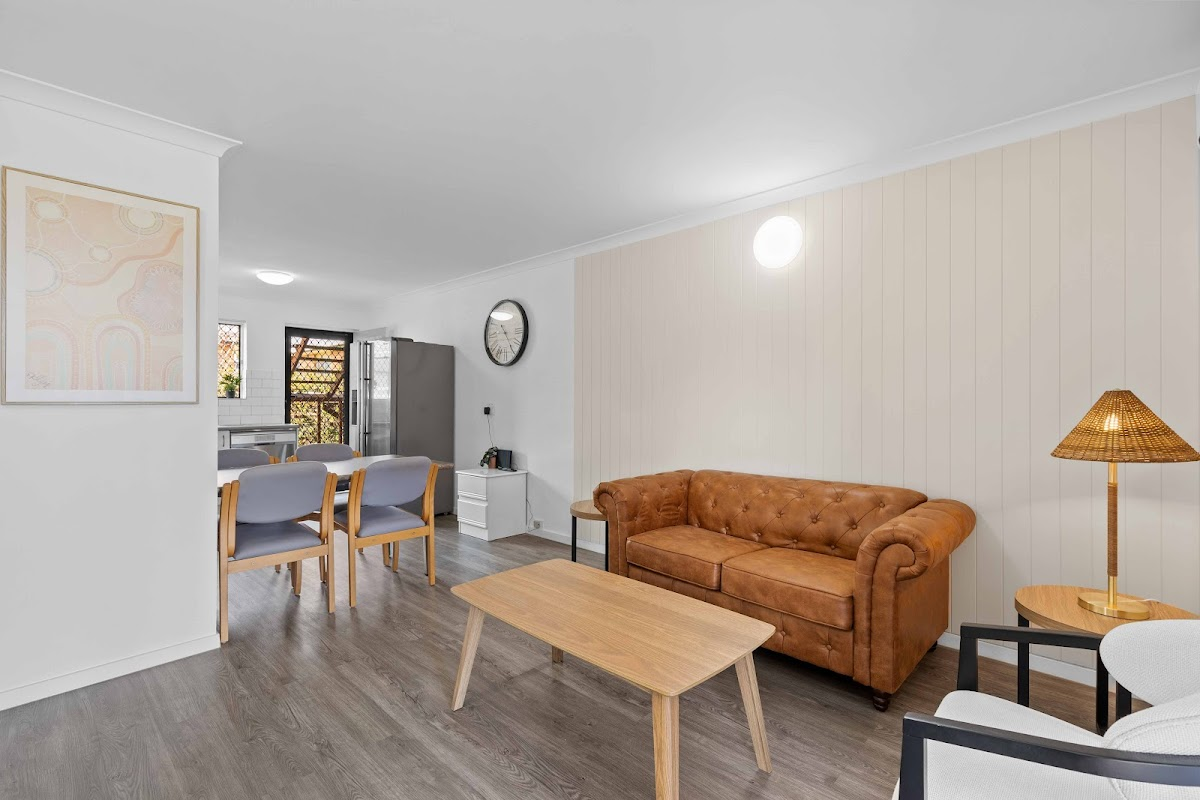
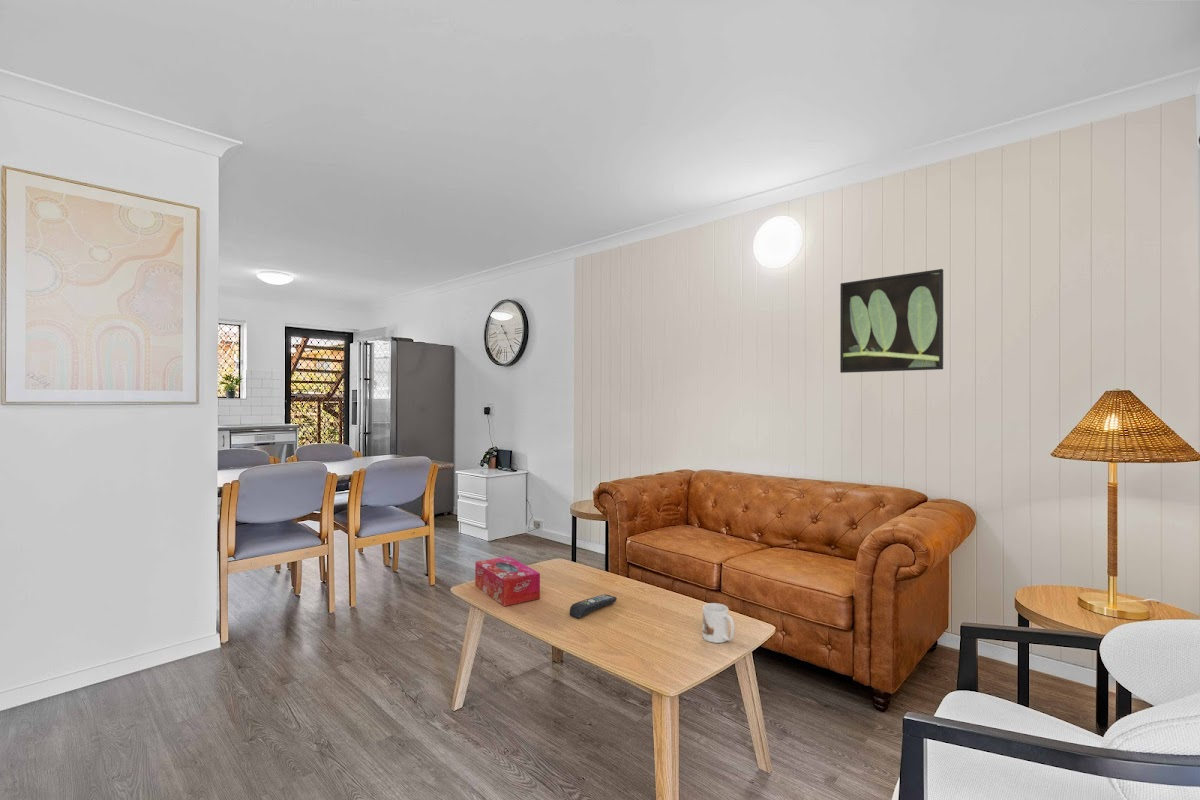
+ mug [702,602,735,644]
+ remote control [569,593,618,619]
+ tissue box [474,555,541,607]
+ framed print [839,268,944,374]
